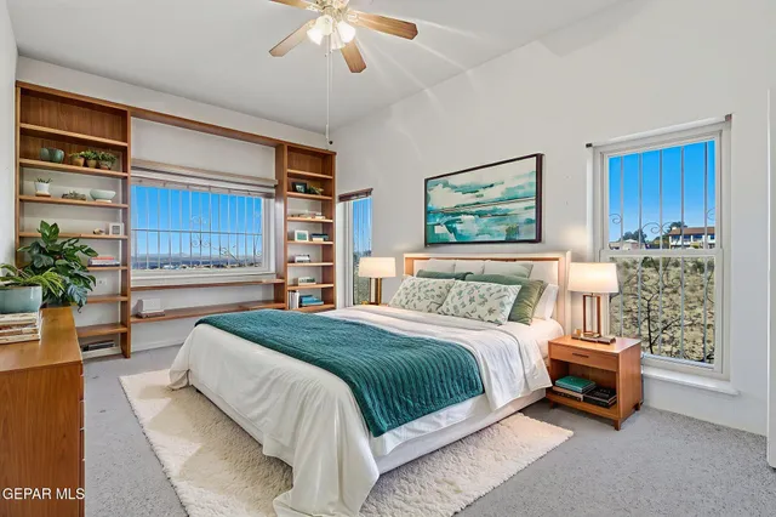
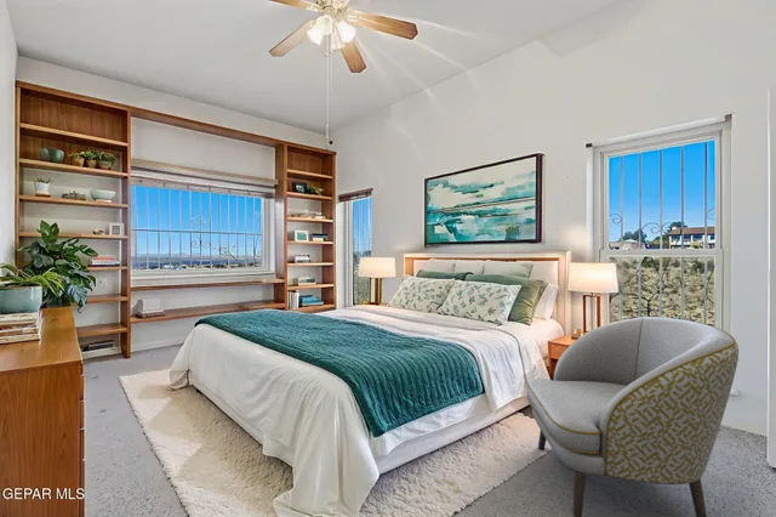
+ armchair [526,316,740,517]
